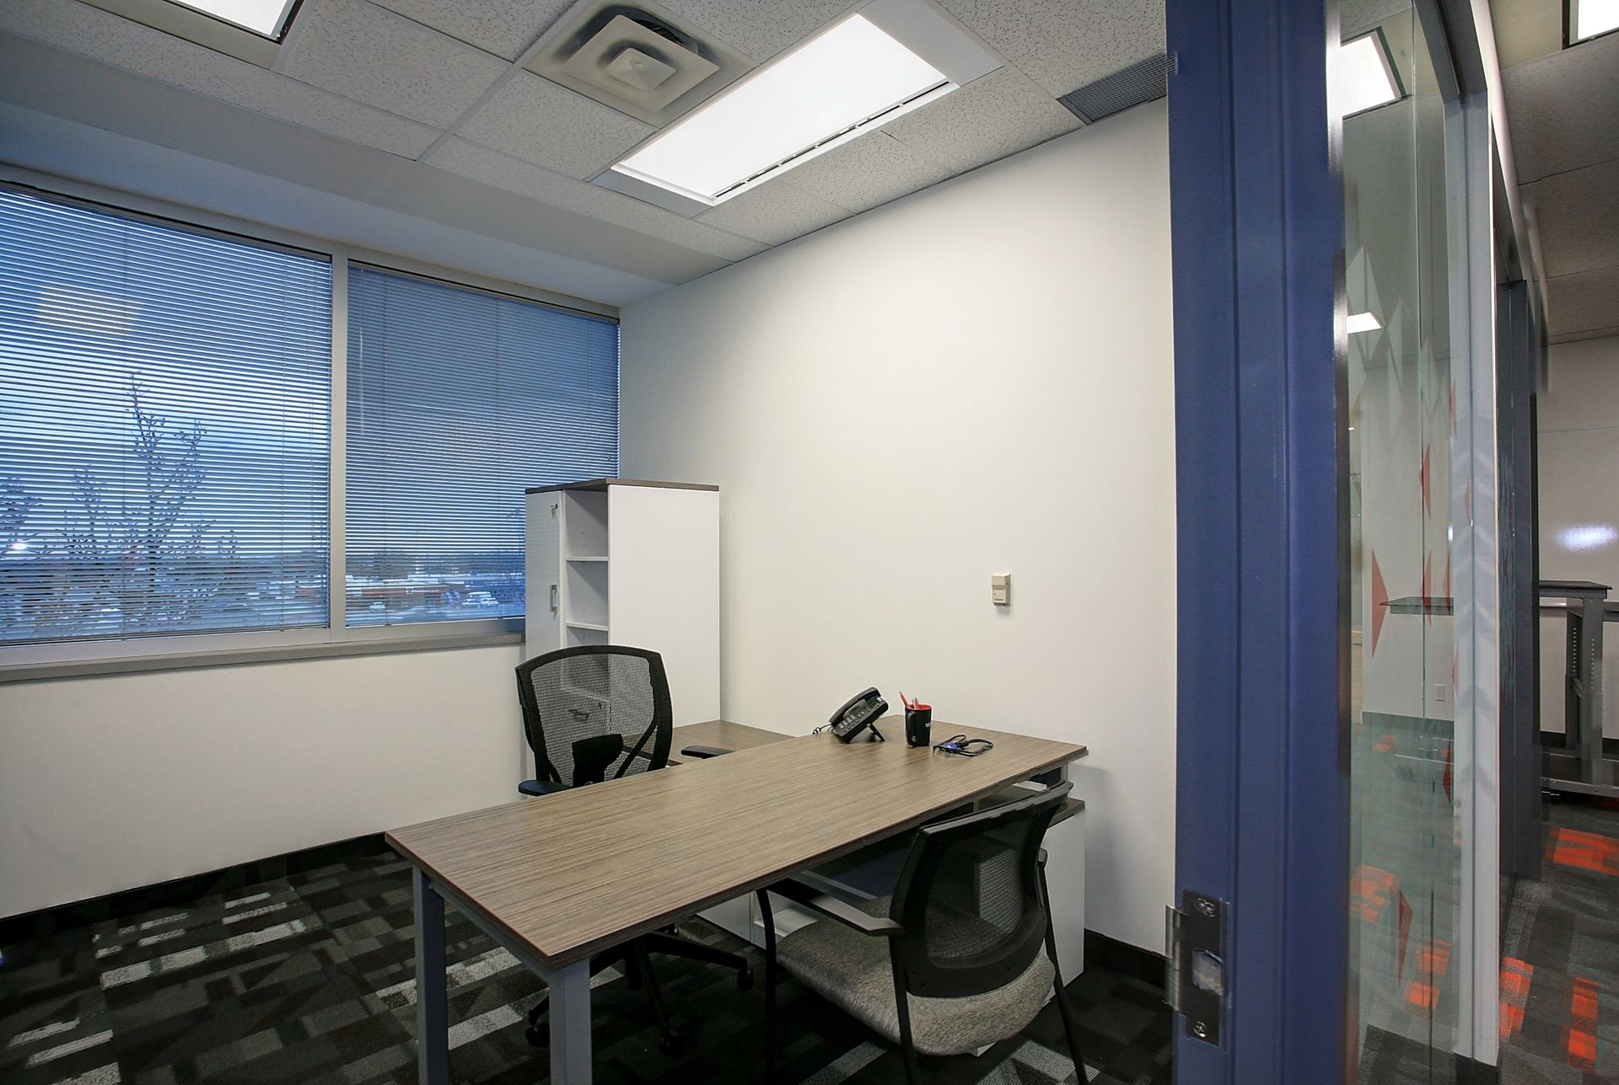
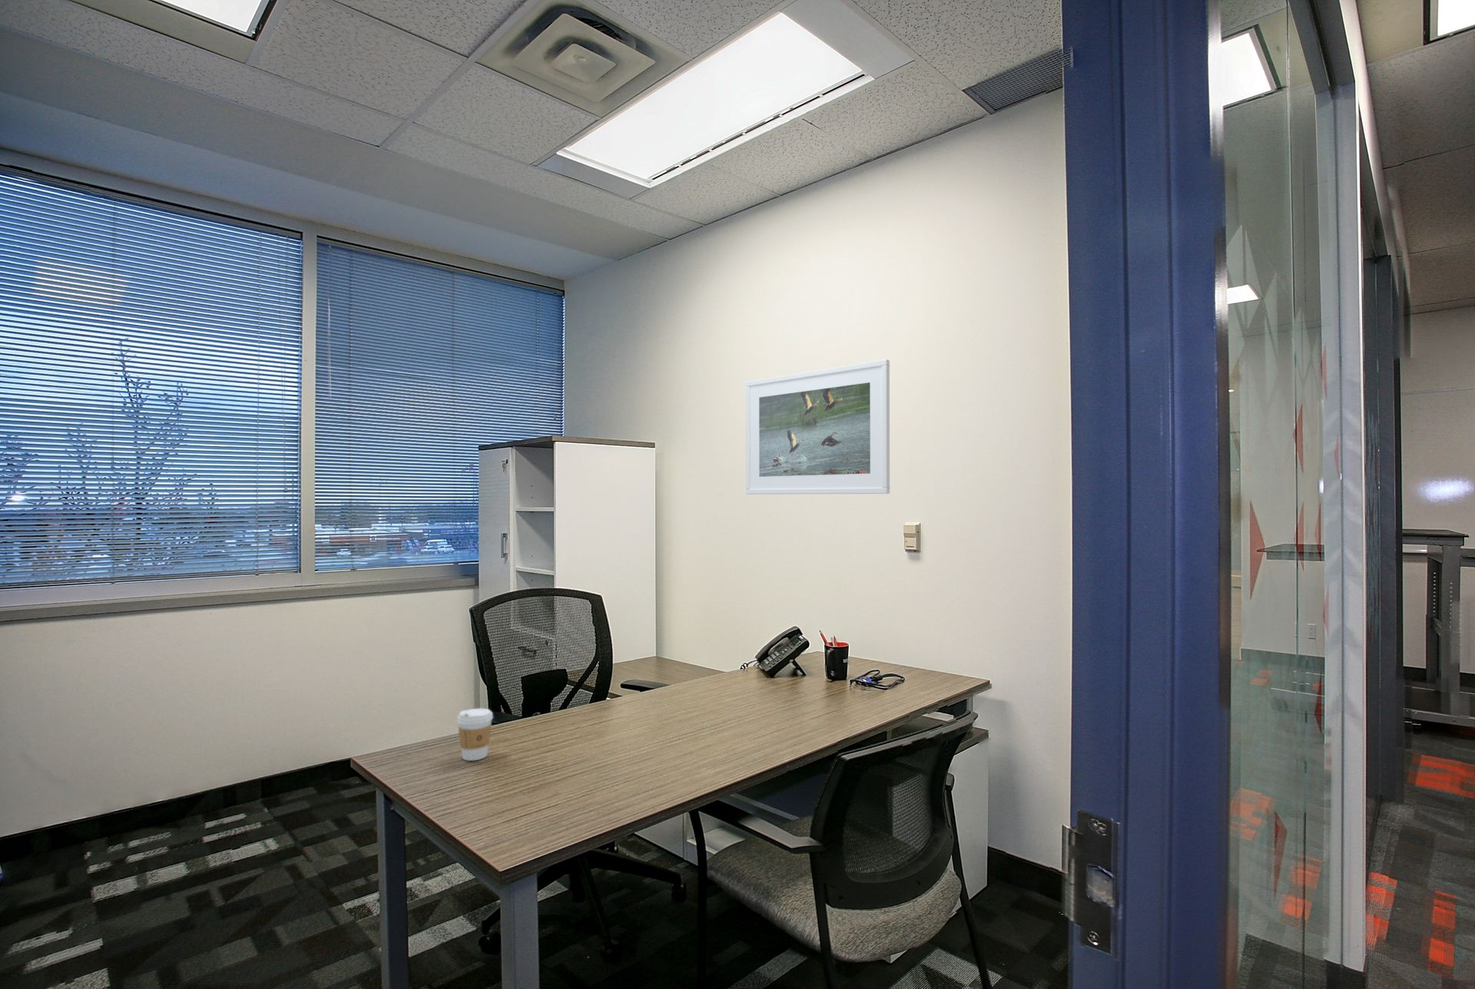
+ coffee cup [456,708,494,762]
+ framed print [745,359,890,496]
